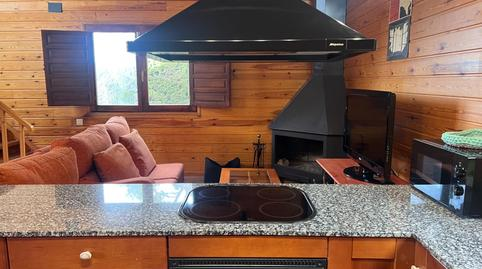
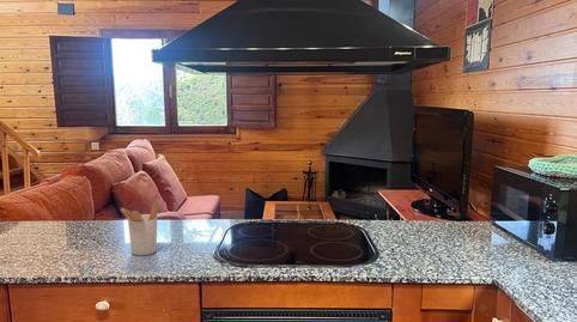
+ utensil holder [120,201,162,256]
